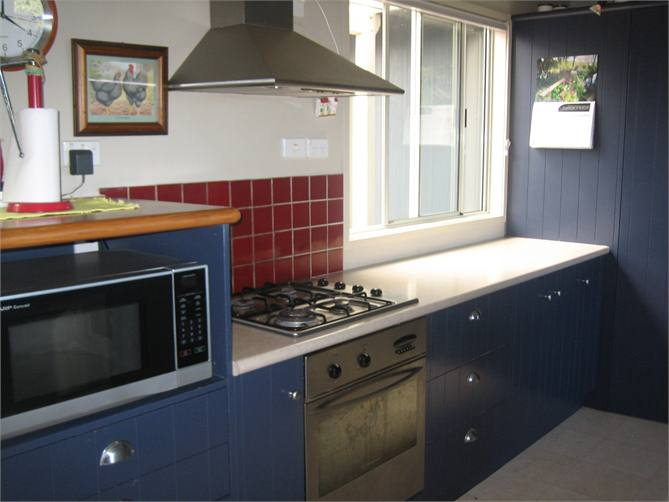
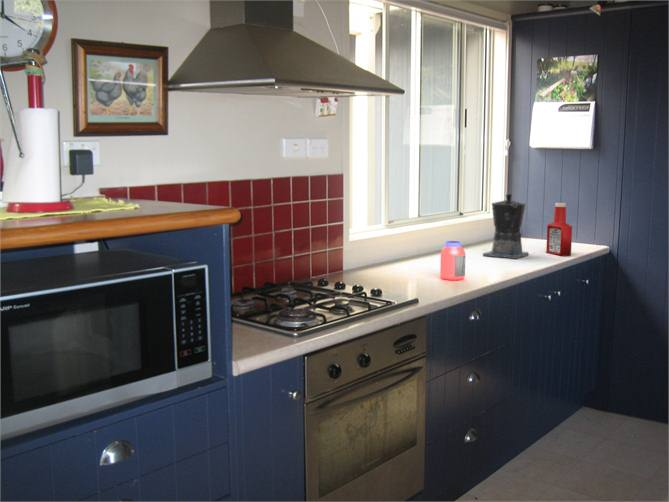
+ coffee maker [482,193,530,260]
+ jar [439,240,466,281]
+ soap bottle [545,202,573,257]
